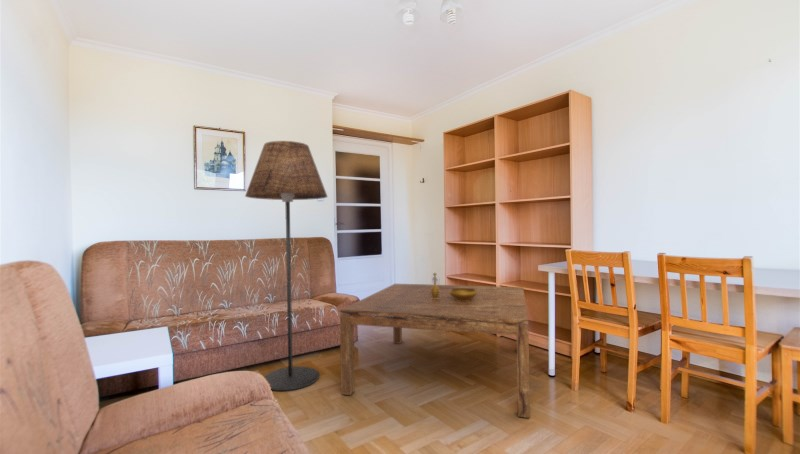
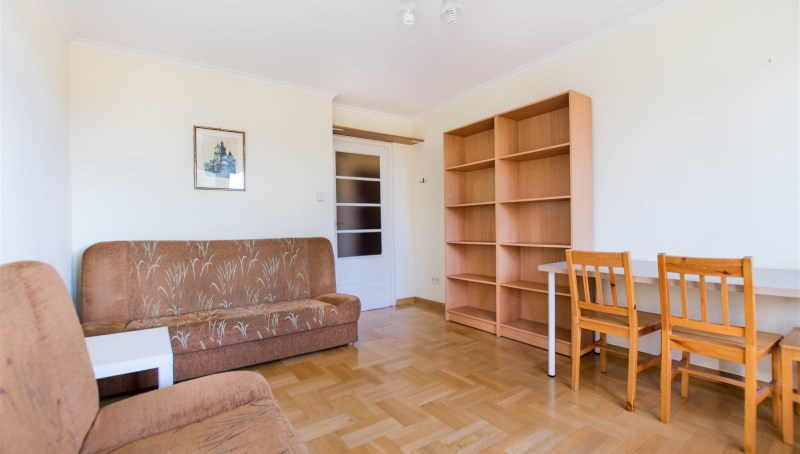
- coffee table [339,283,531,419]
- decorative bowl [430,272,477,301]
- floor lamp [244,140,329,392]
